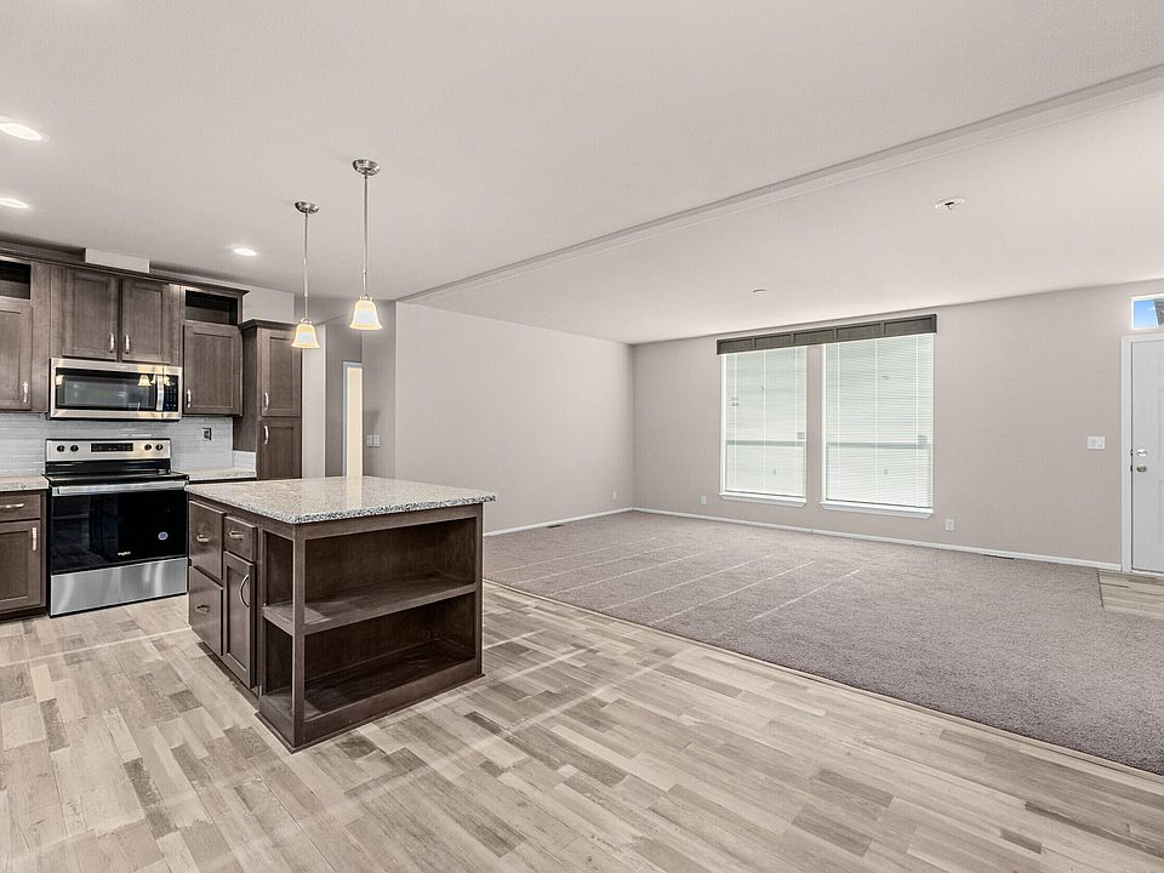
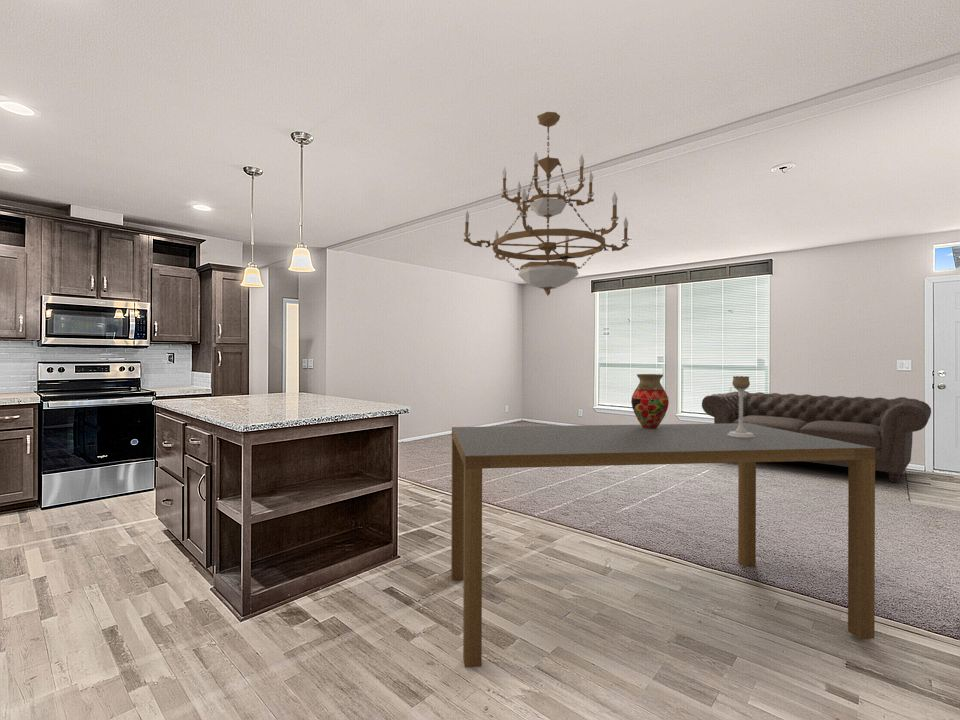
+ chandelier [463,111,630,297]
+ sofa [701,390,932,483]
+ dining table [450,423,876,669]
+ vase [630,373,670,429]
+ candle holder [727,375,755,438]
